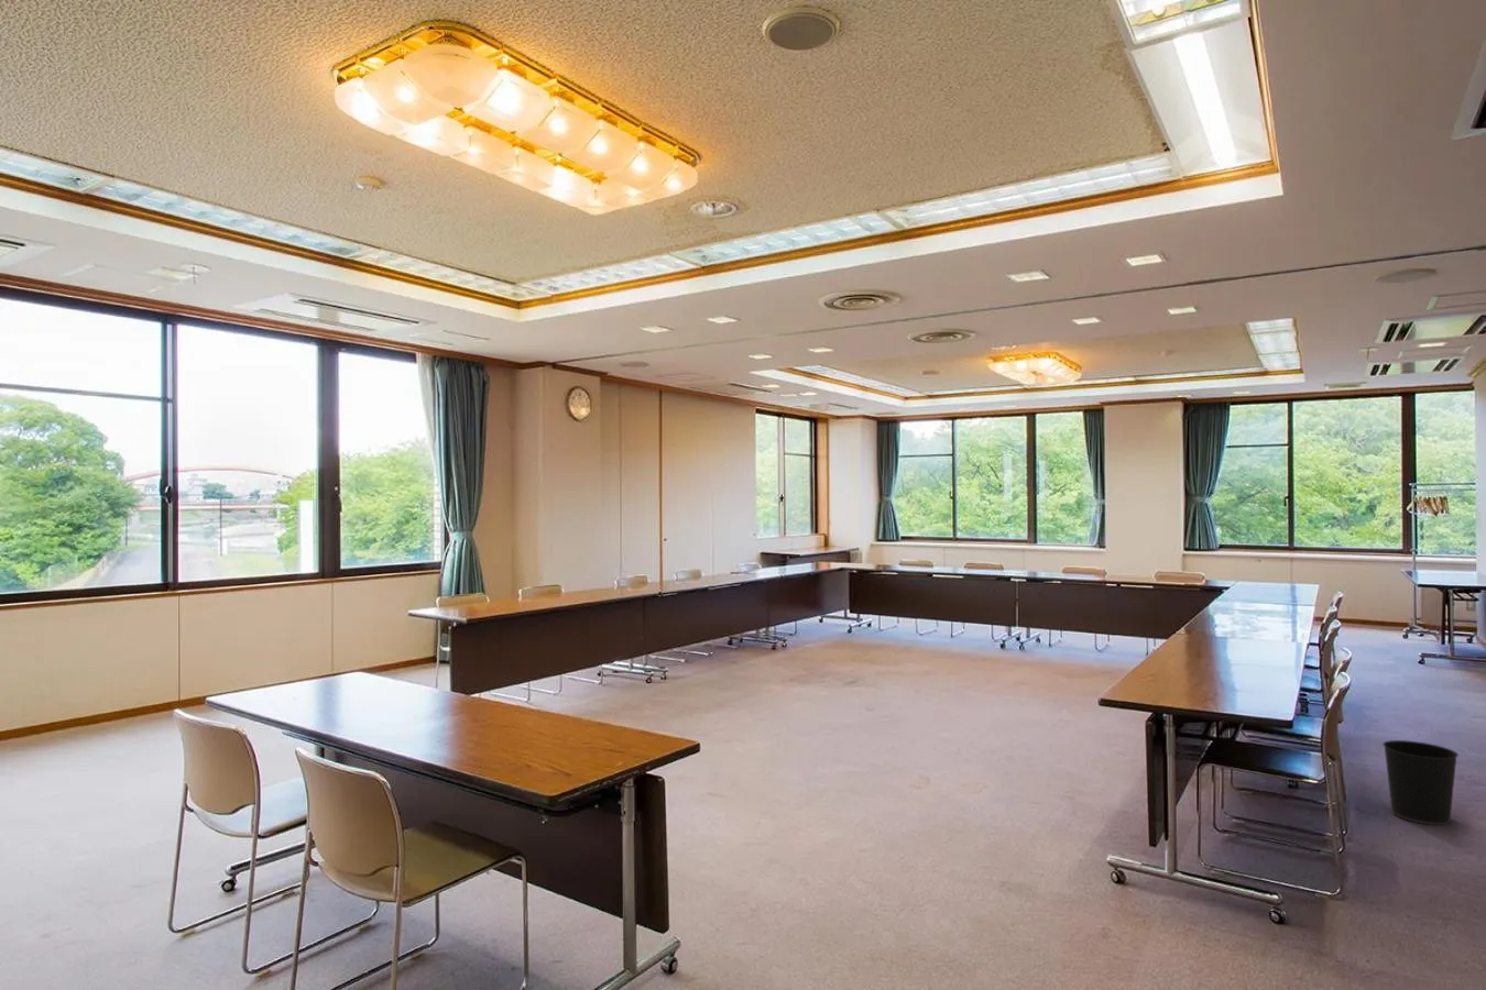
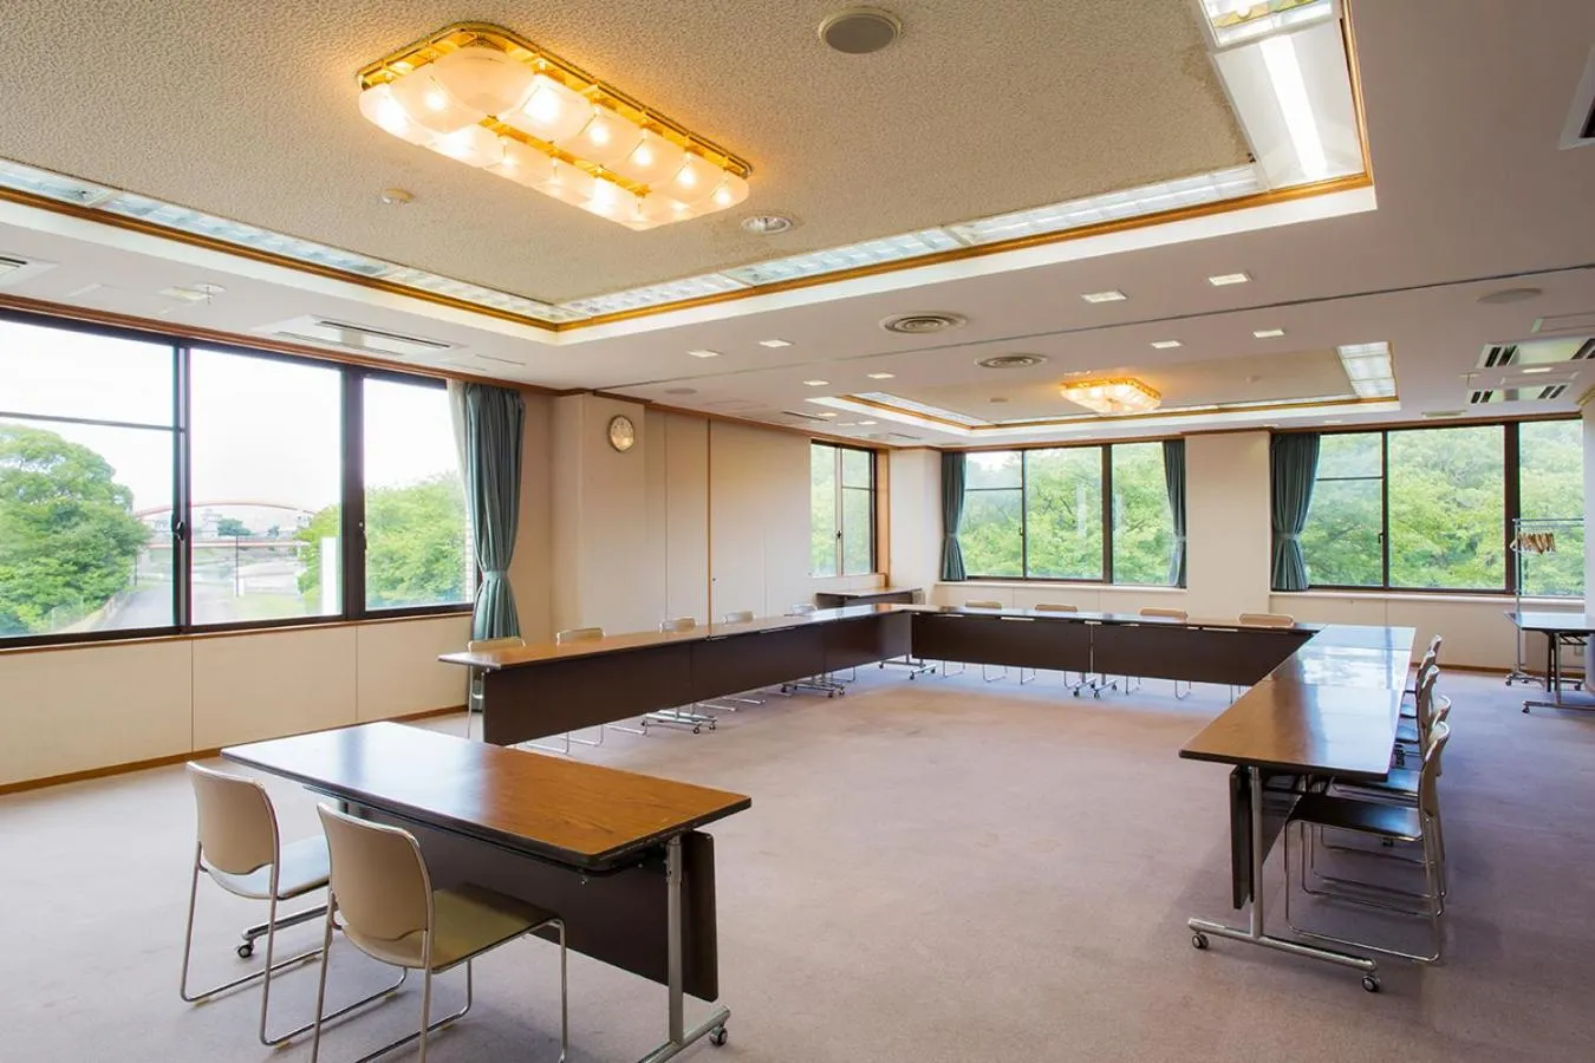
- wastebasket [1381,739,1459,826]
